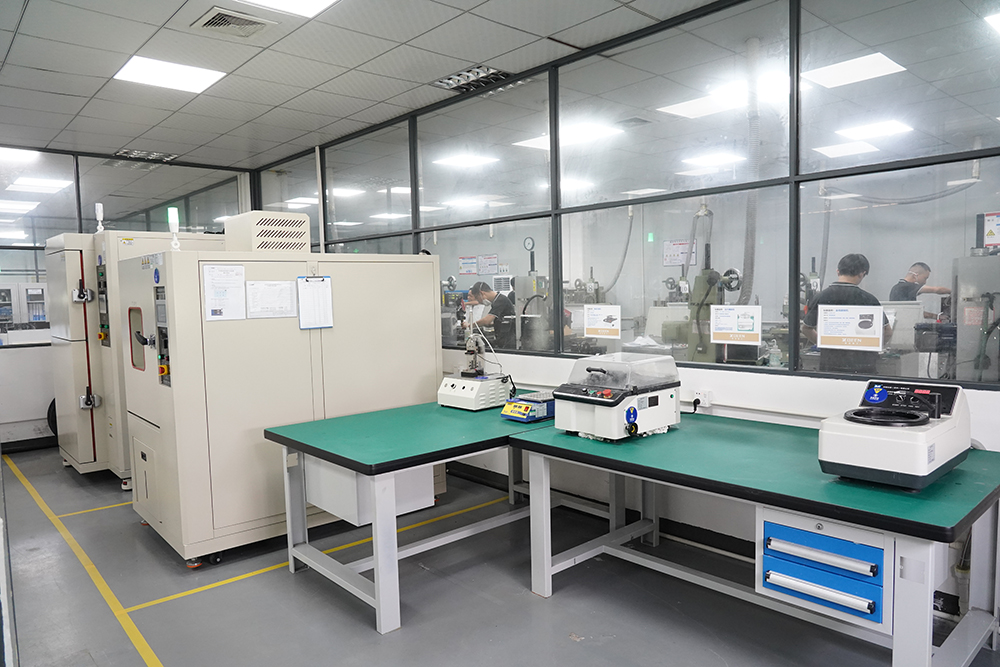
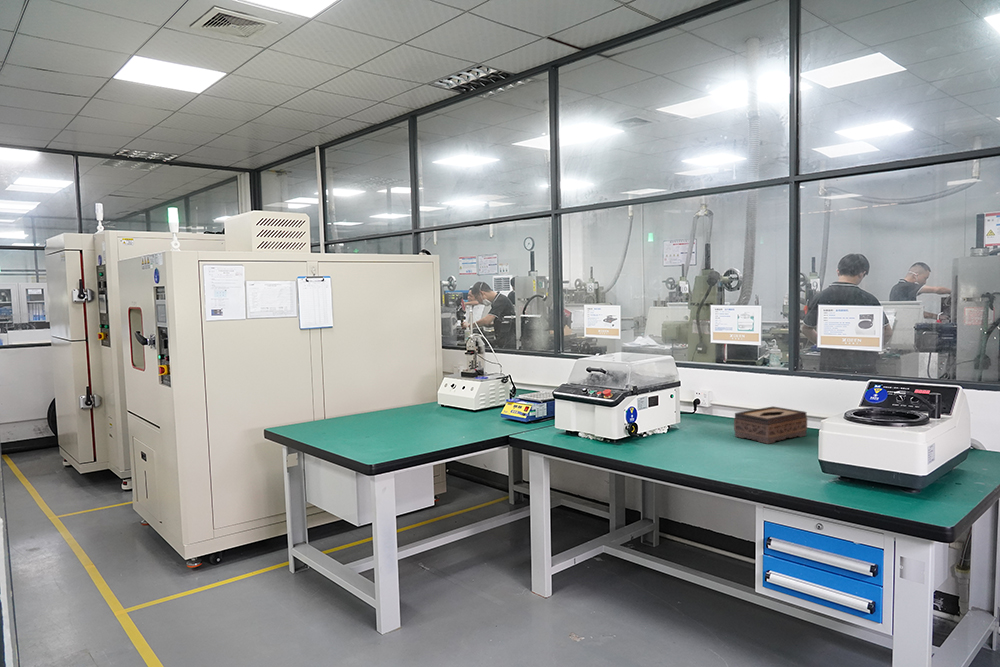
+ tissue box [733,405,808,445]
